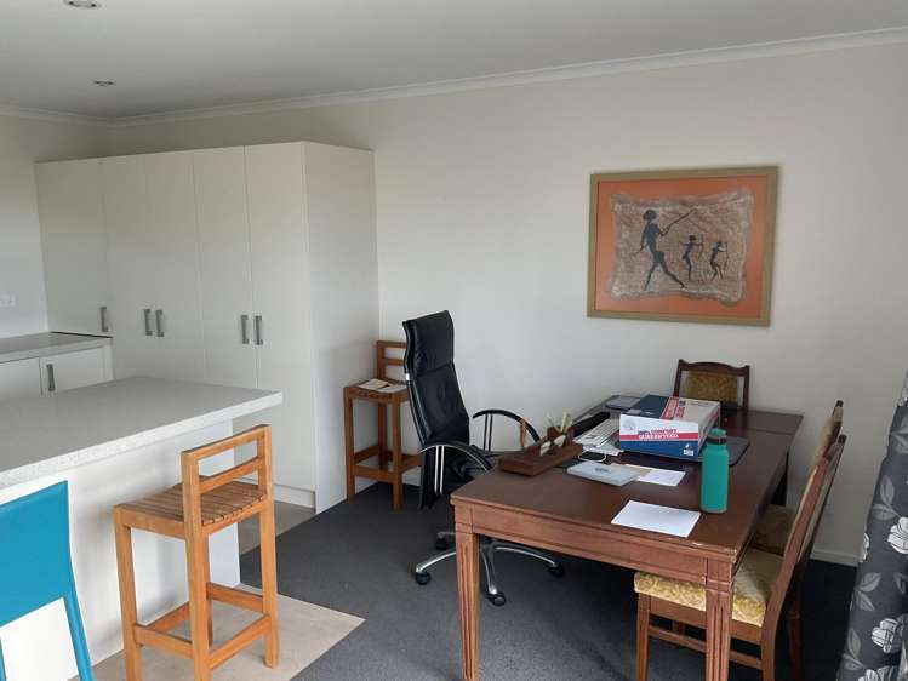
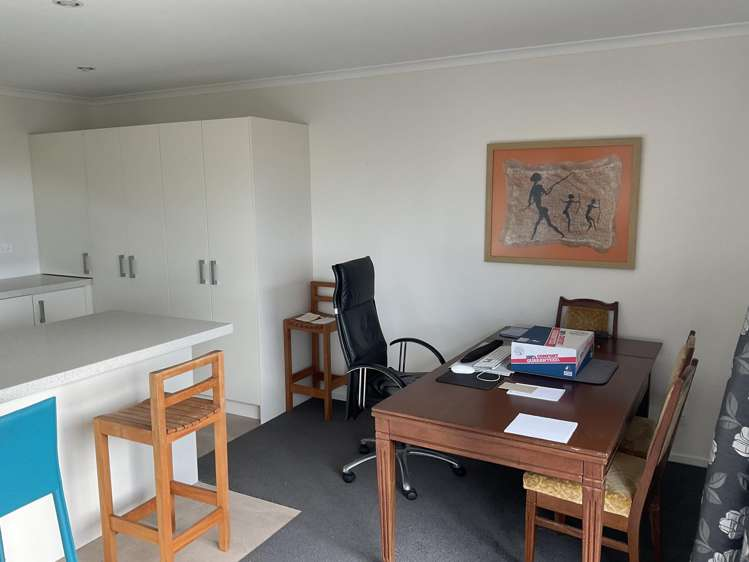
- desk organizer [497,411,584,477]
- water bottle [699,428,730,514]
- notepad [566,460,639,487]
